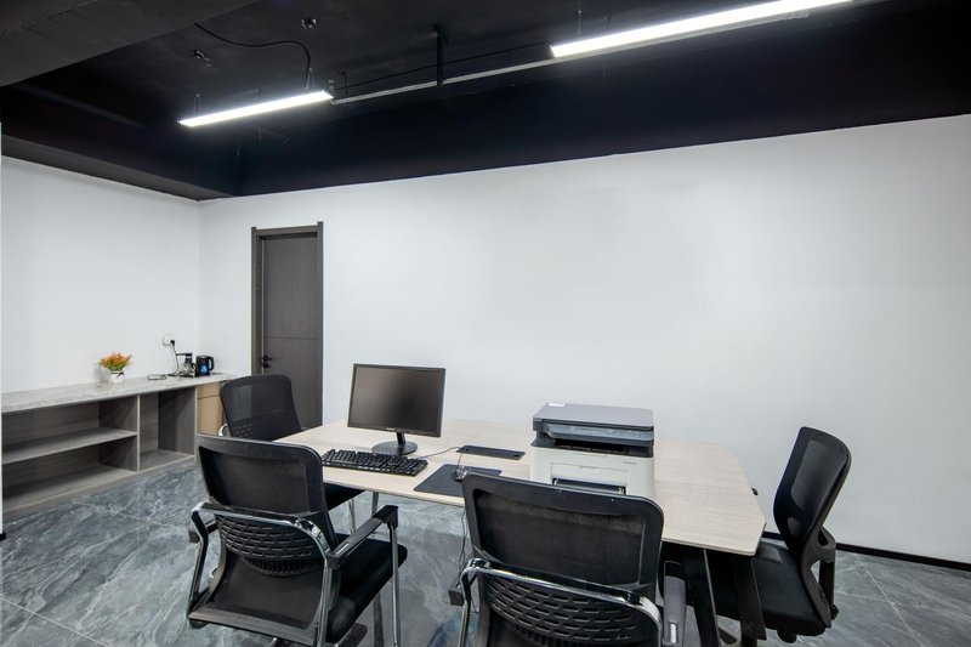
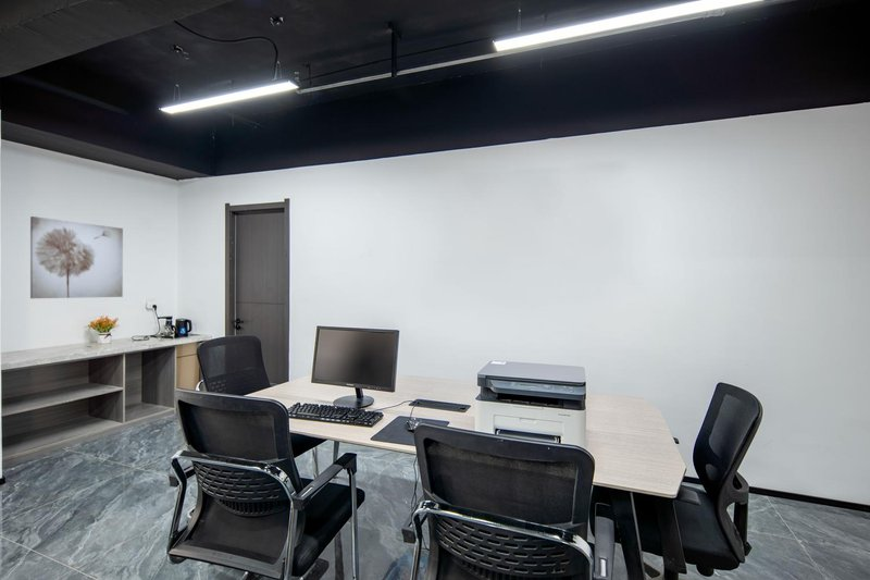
+ wall art [29,215,124,299]
